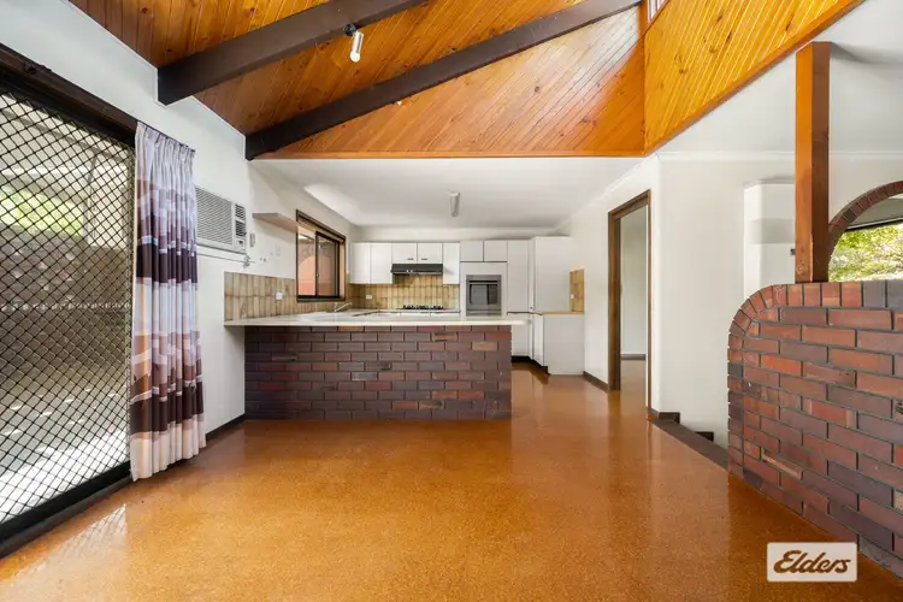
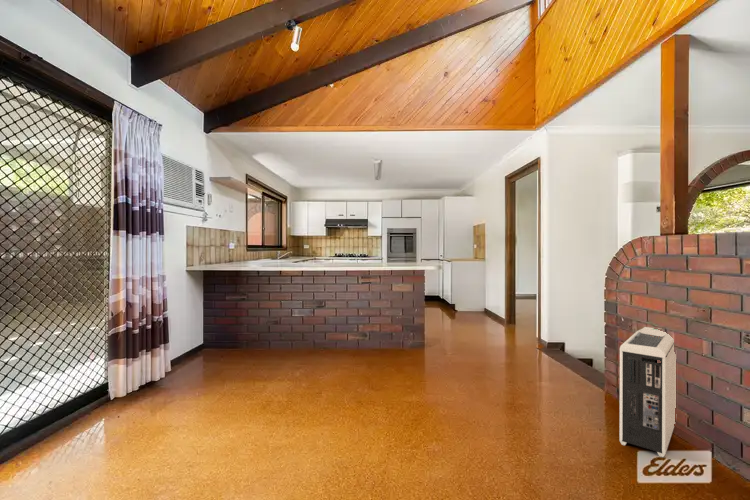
+ air purifier [618,326,677,458]
